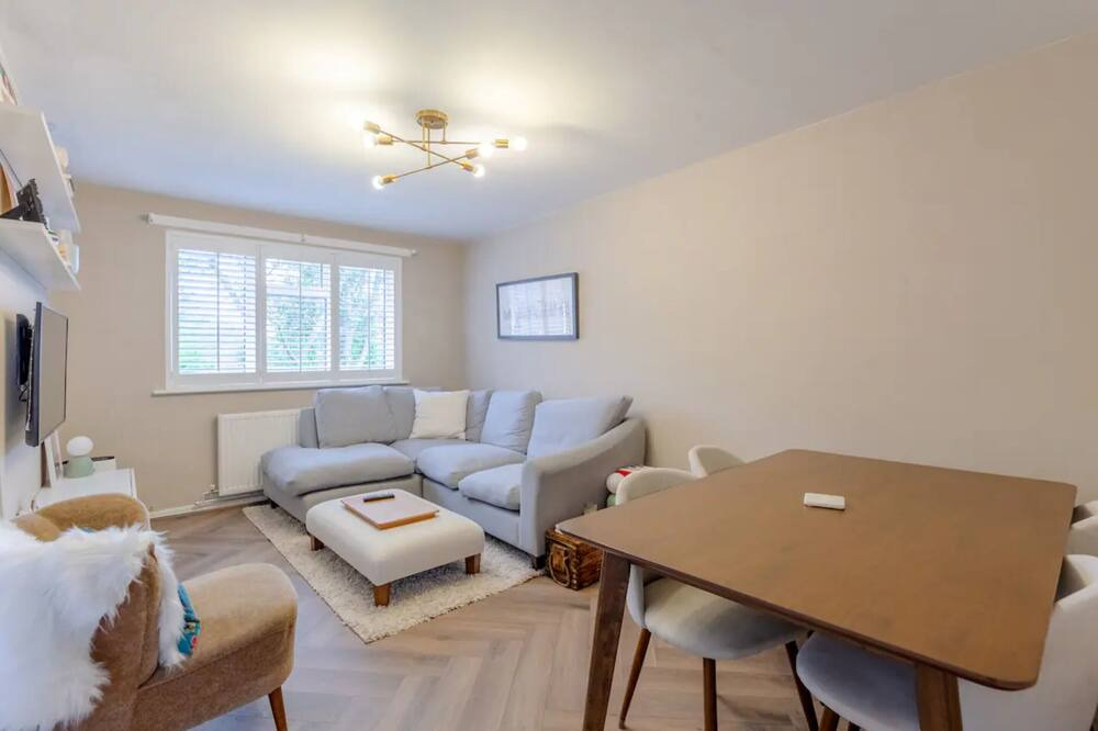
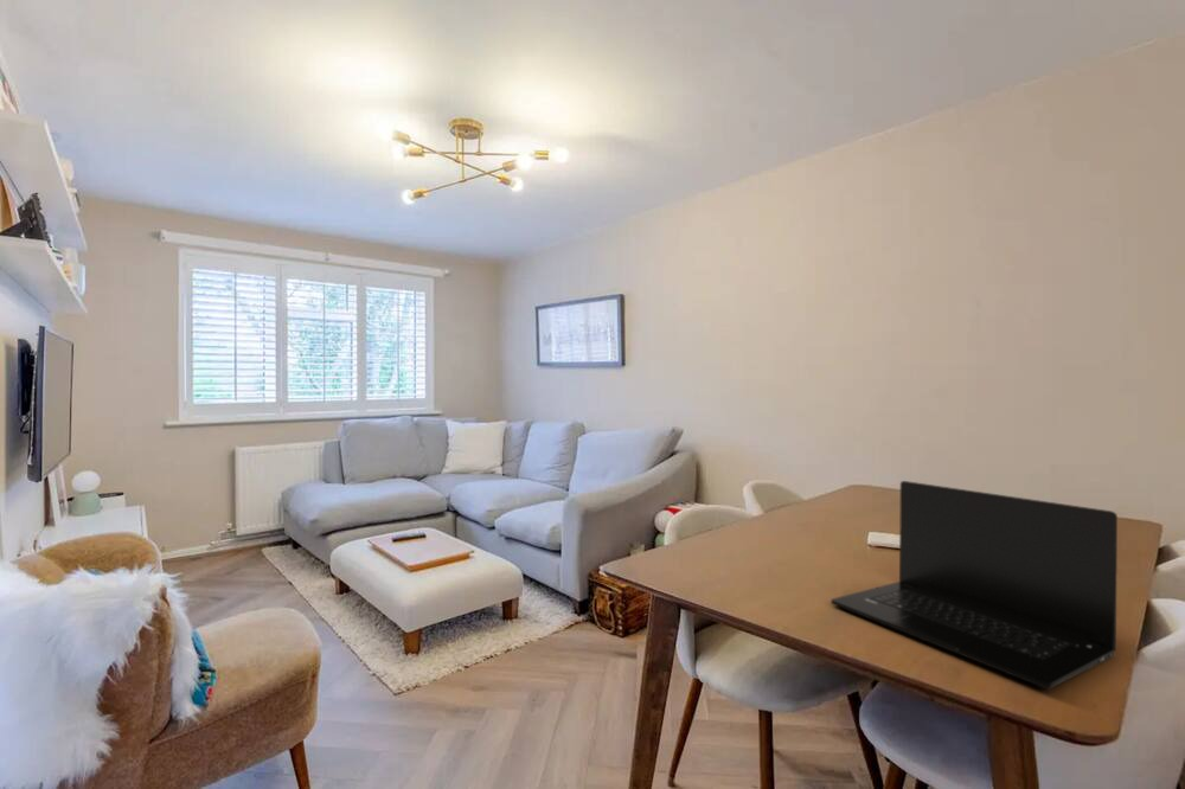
+ laptop [830,480,1119,691]
